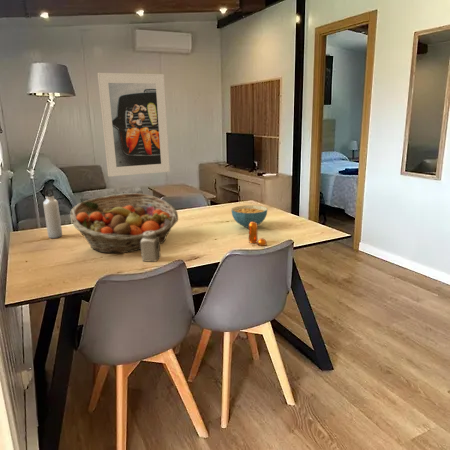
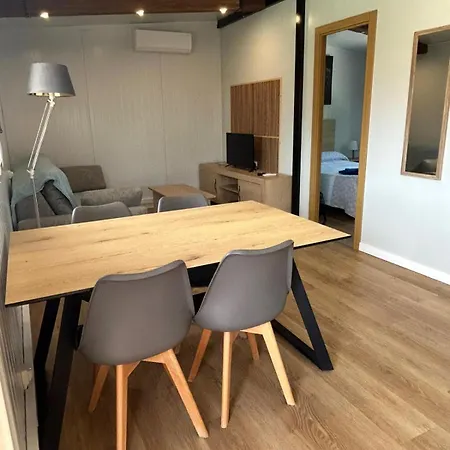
- pepper shaker [248,222,268,247]
- fruit basket [70,192,179,254]
- water bottle [42,188,63,239]
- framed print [97,72,171,177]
- cereal bowl [231,204,268,229]
- salt shaker [140,231,162,262]
